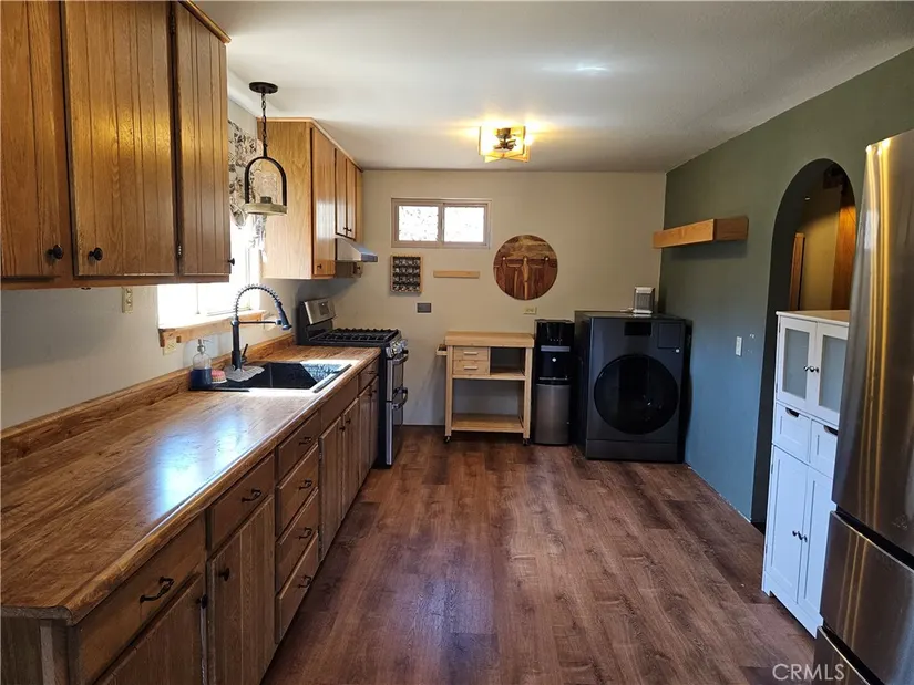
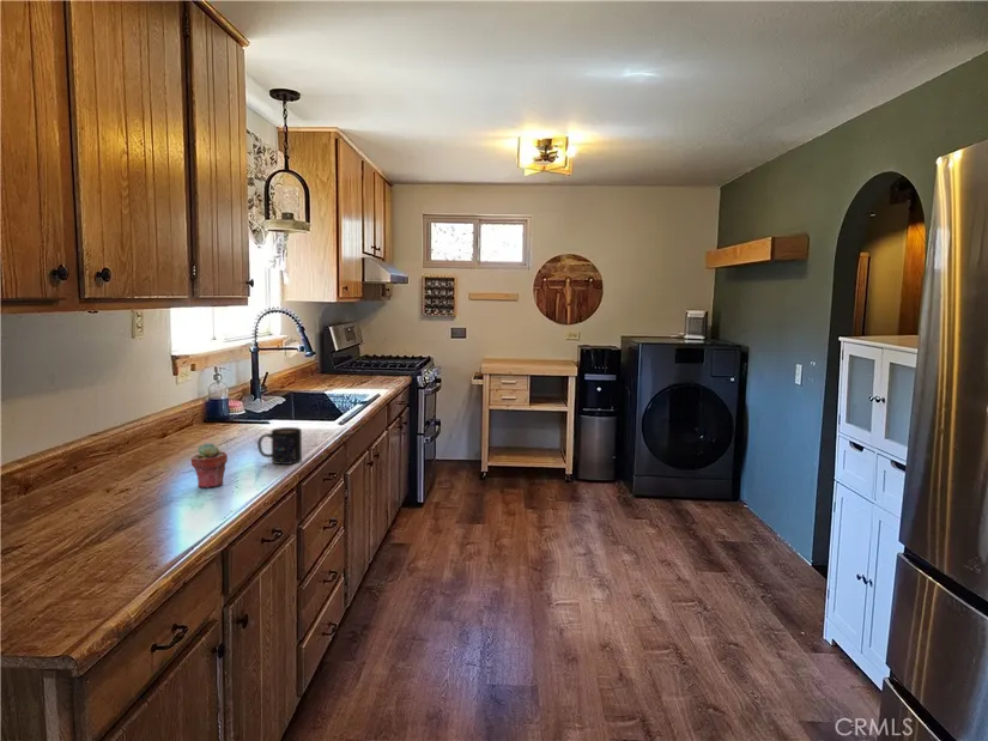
+ potted succulent [190,442,229,490]
+ mug [256,426,303,466]
